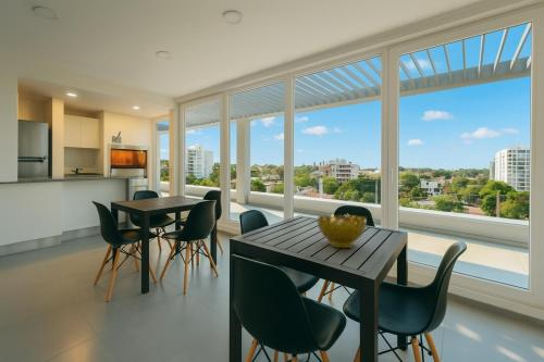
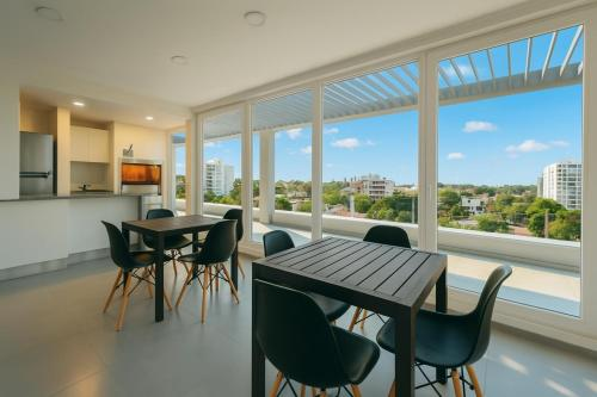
- decorative bowl [317,213,368,249]
